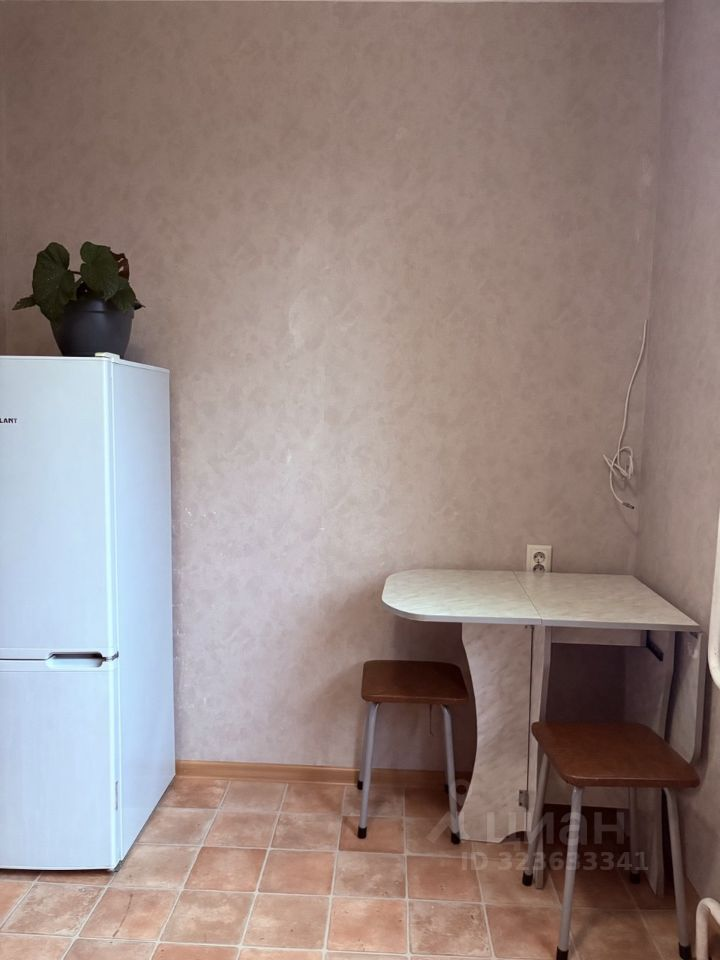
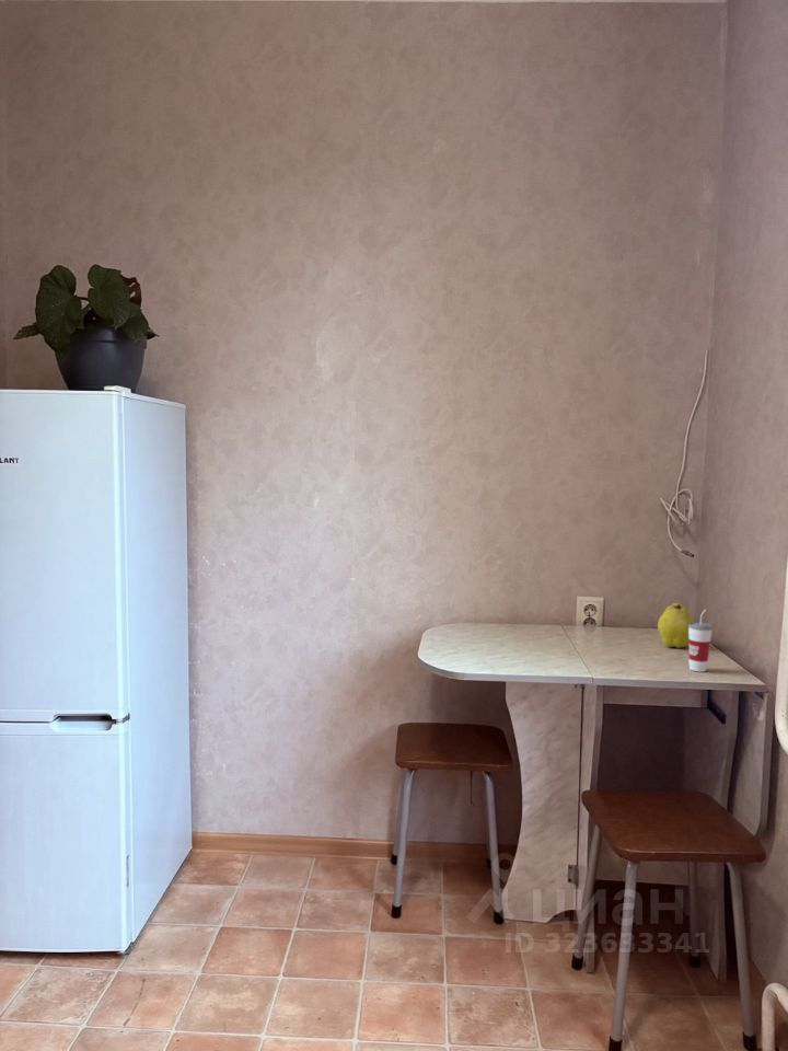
+ fruit [657,602,694,649]
+ cup [688,609,714,673]
